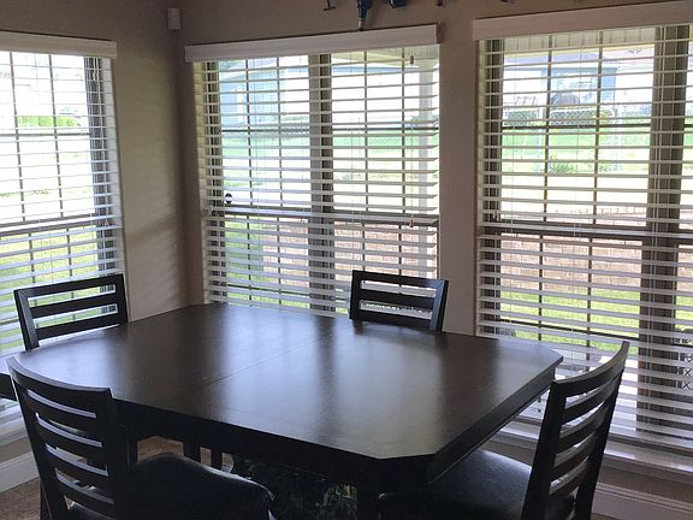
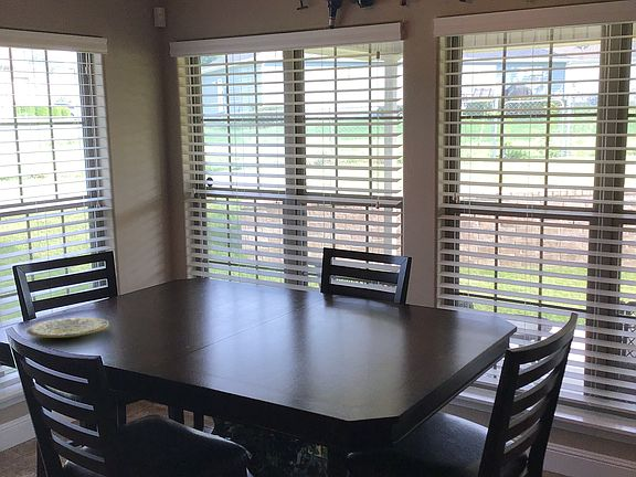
+ plate [25,316,109,339]
